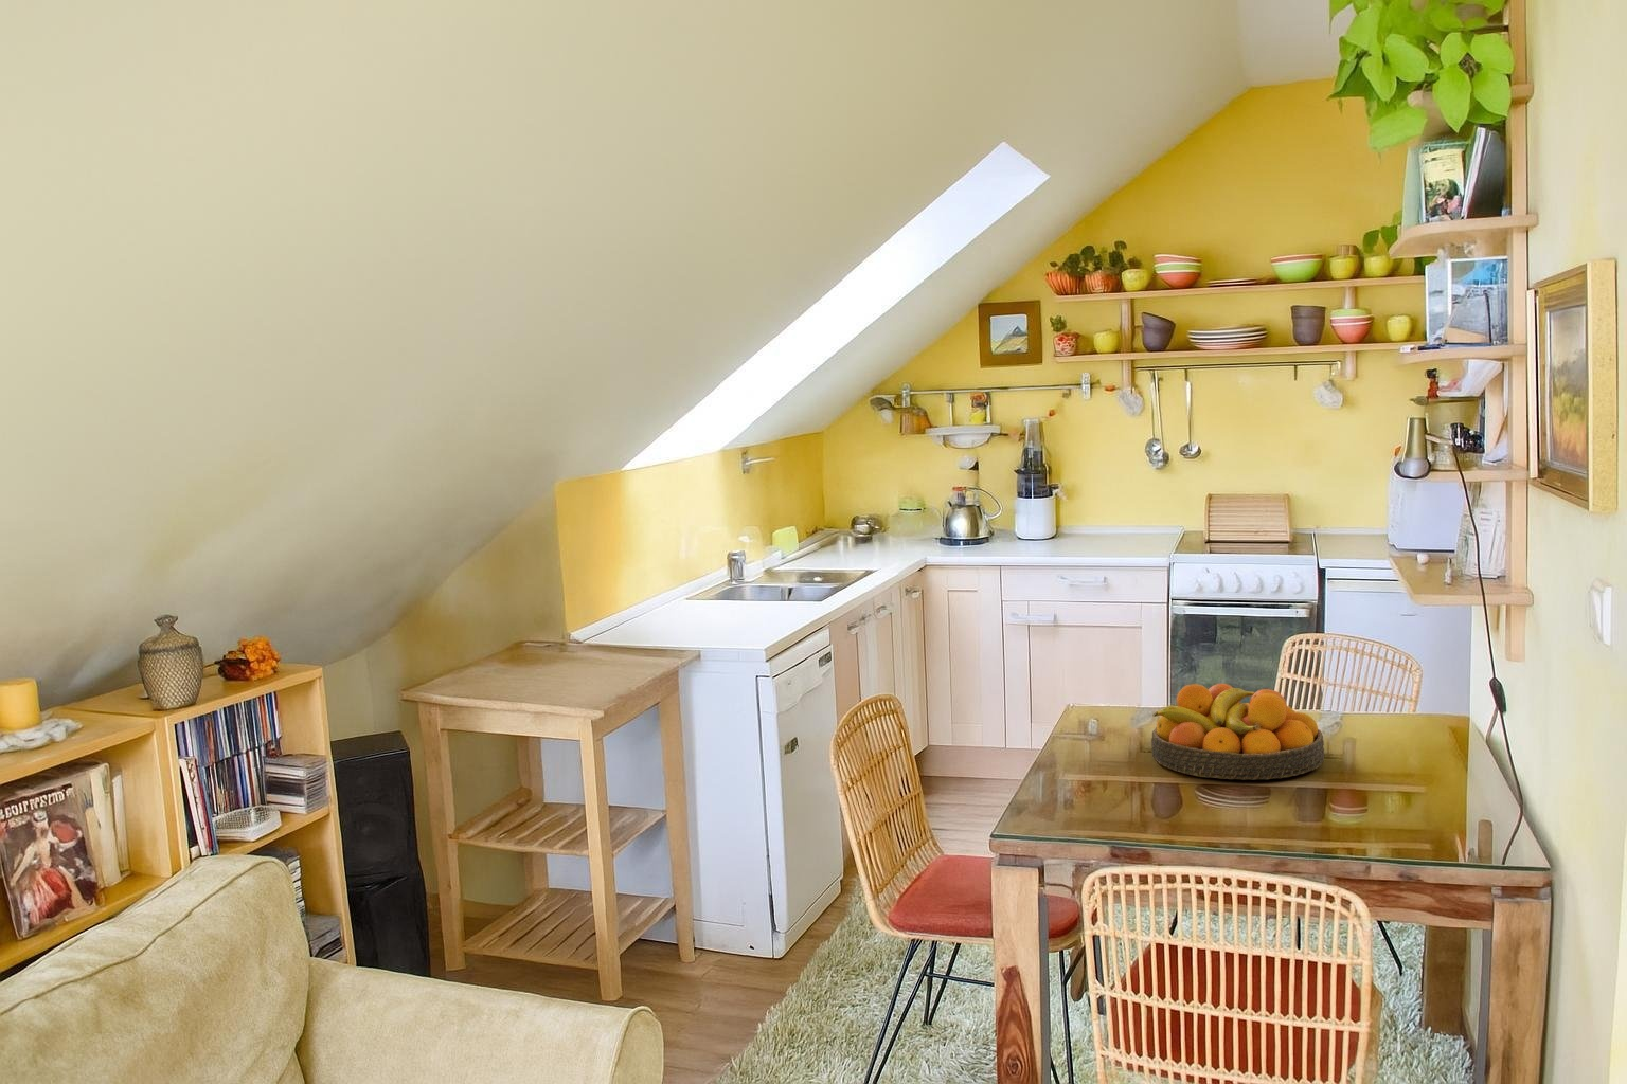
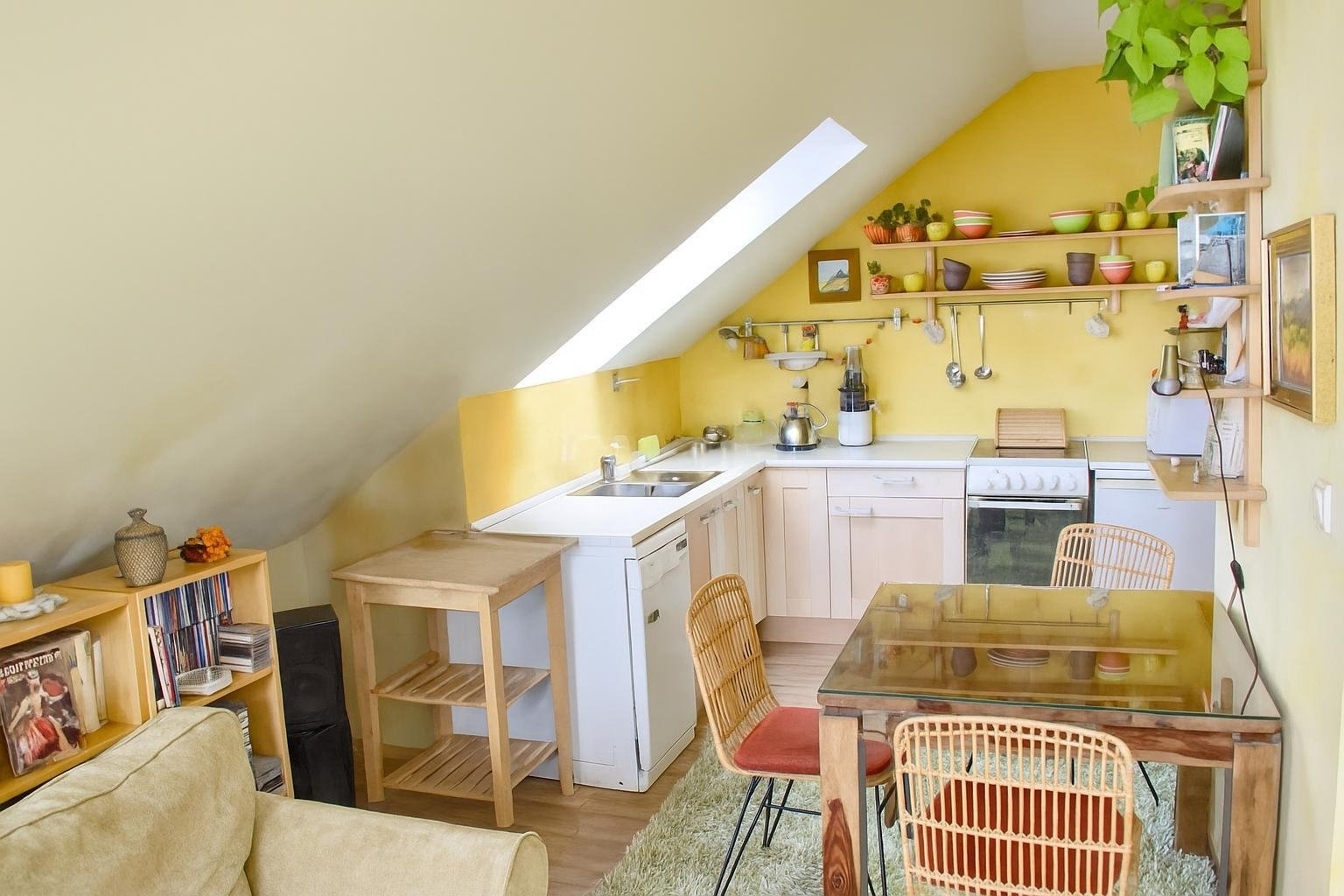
- fruit bowl [1150,682,1326,782]
